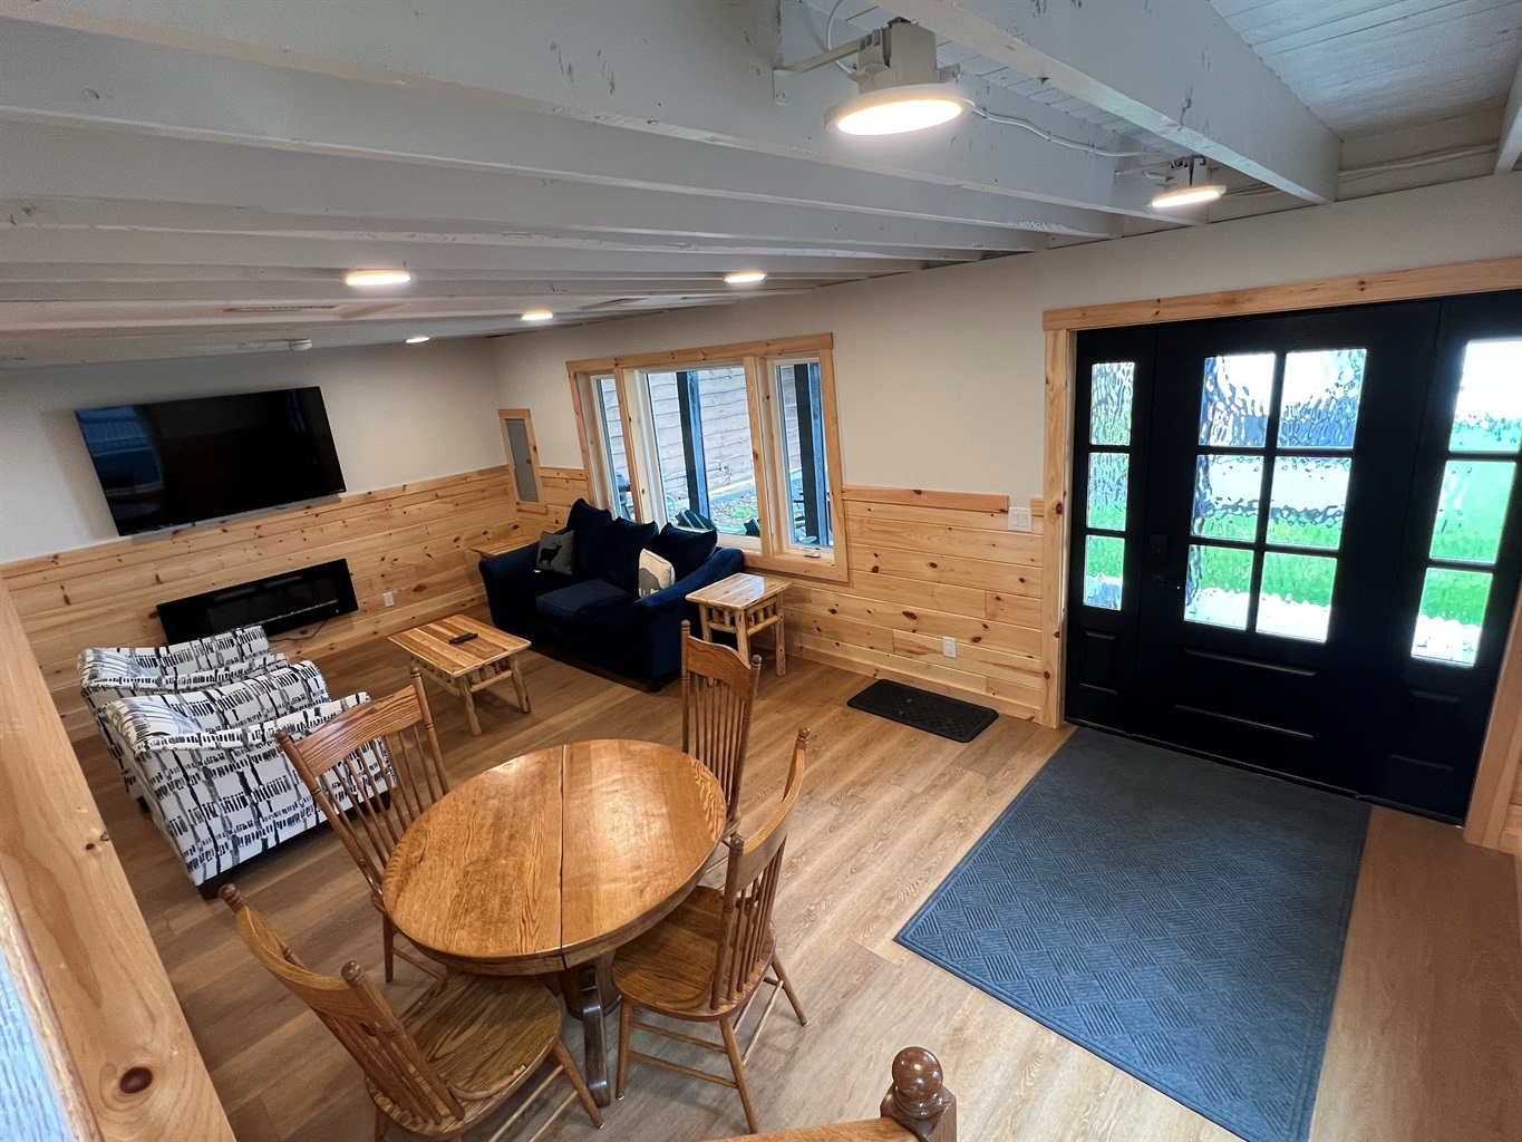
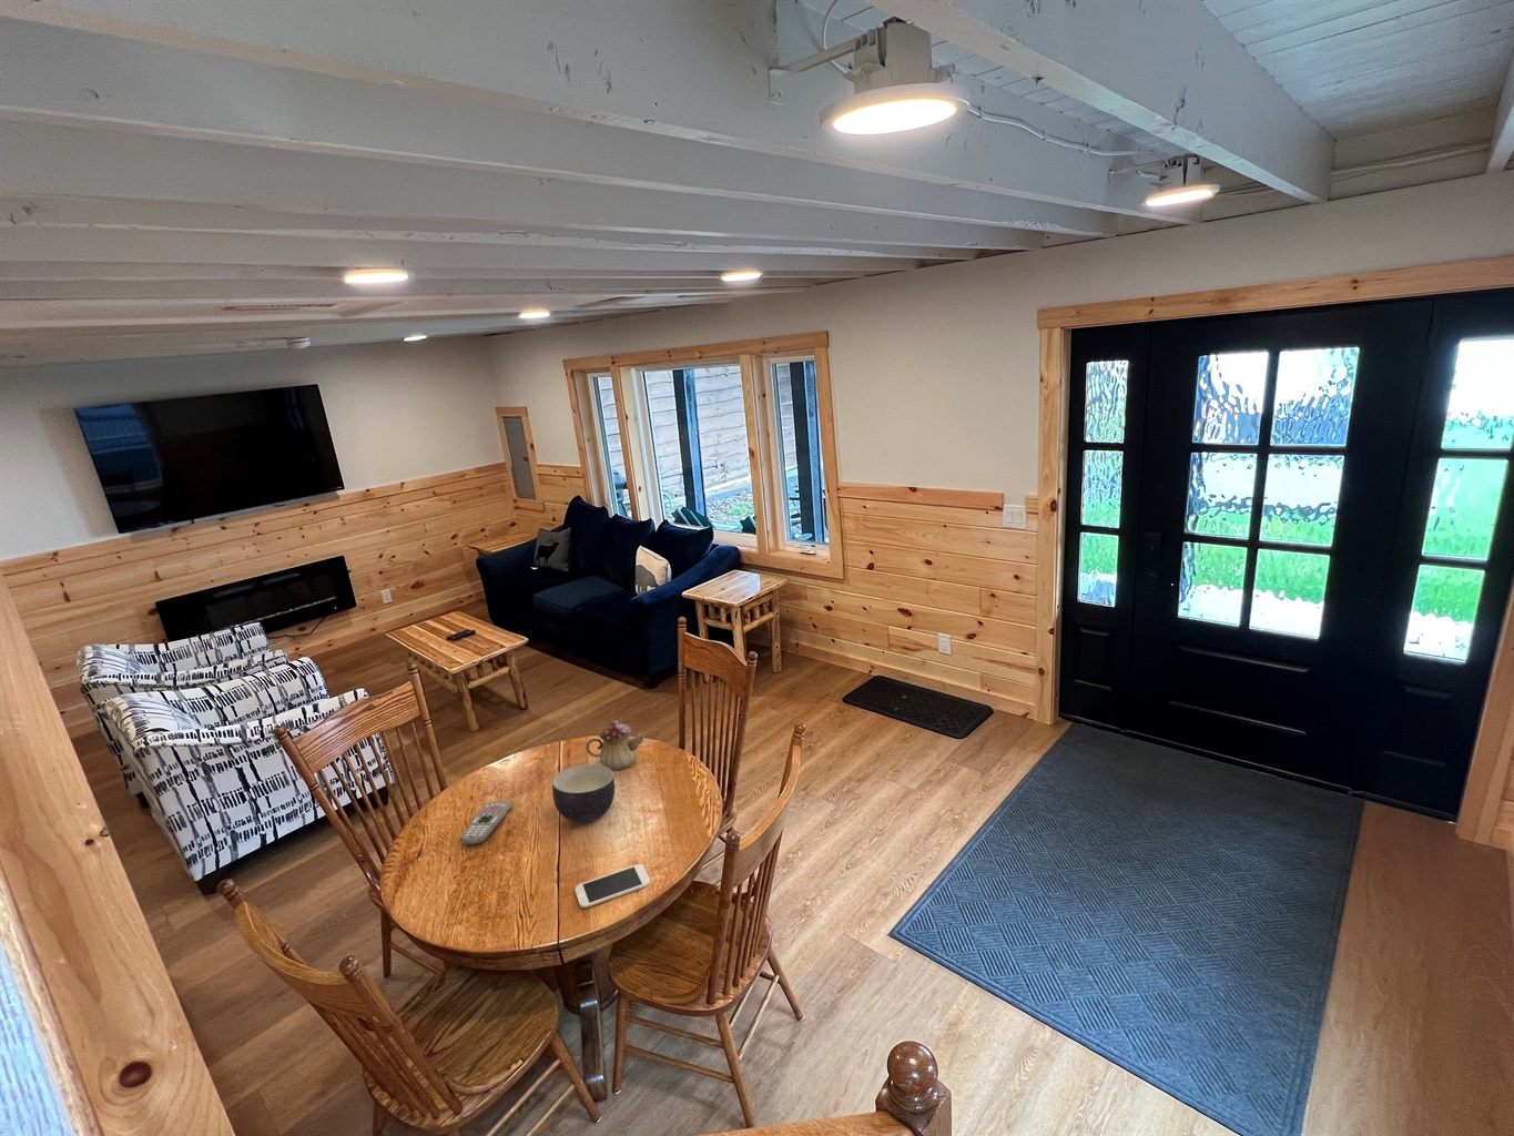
+ smartphone [575,864,651,908]
+ teapot [585,720,644,771]
+ remote control [459,801,513,846]
+ bowl [551,764,616,825]
